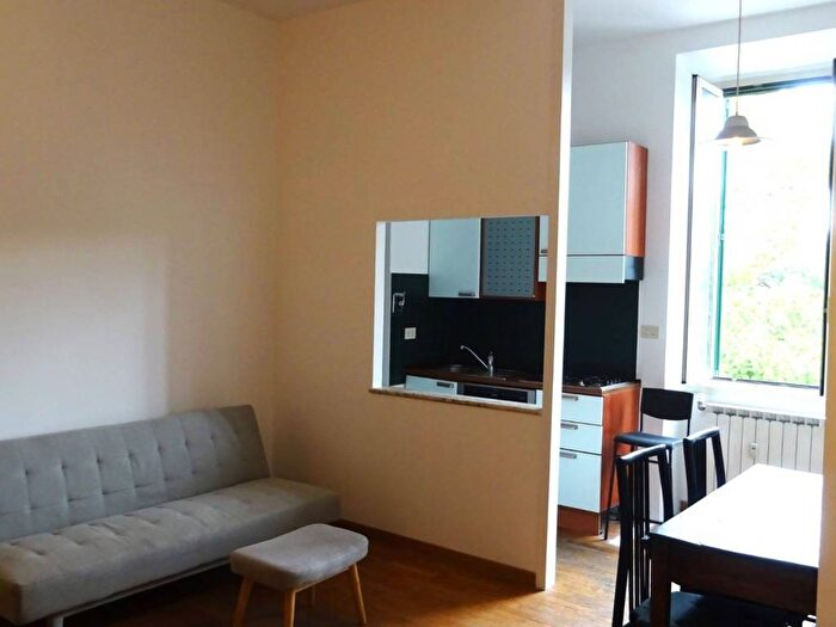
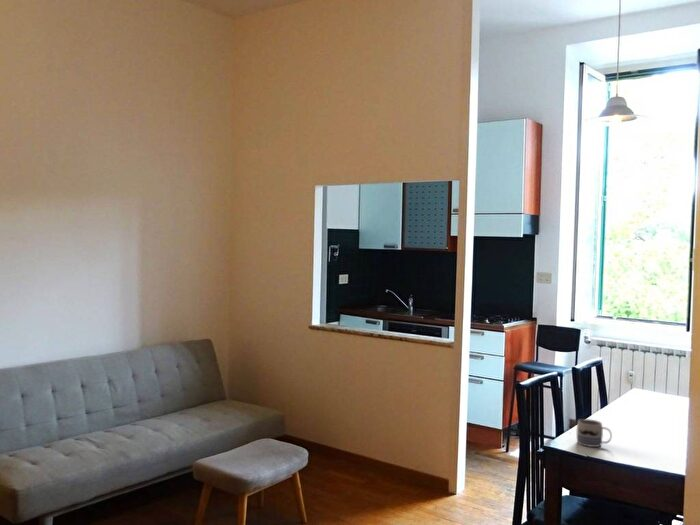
+ mug [576,418,613,448]
